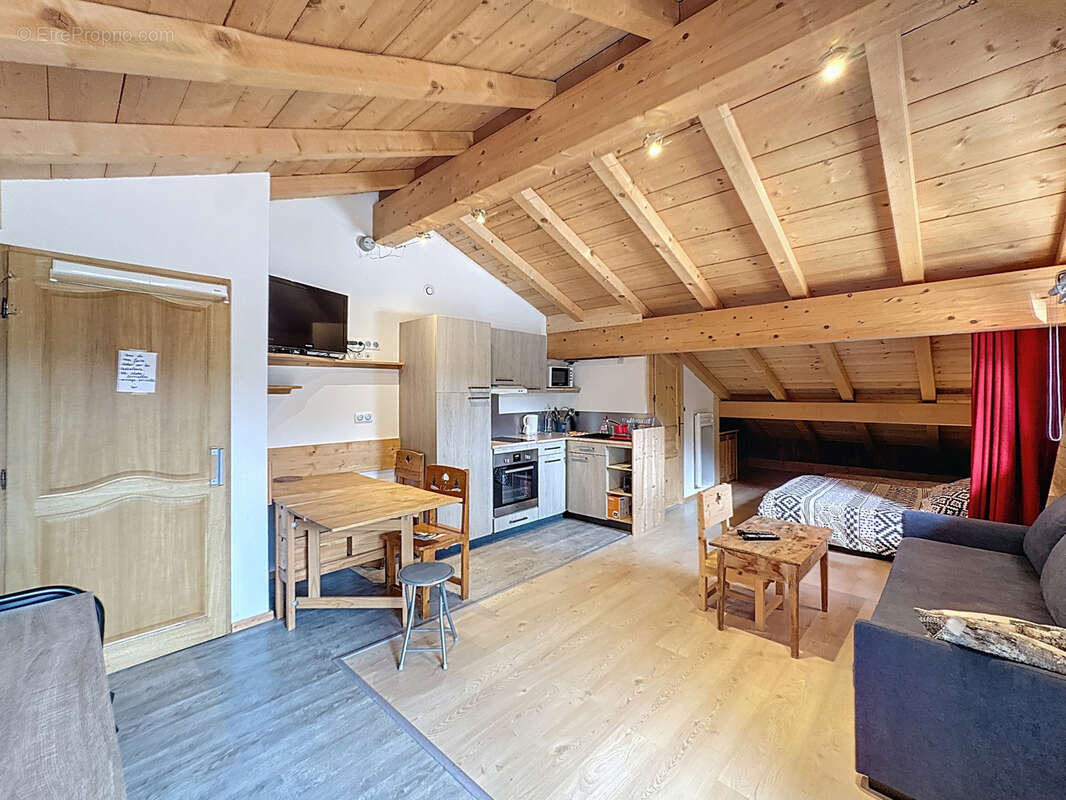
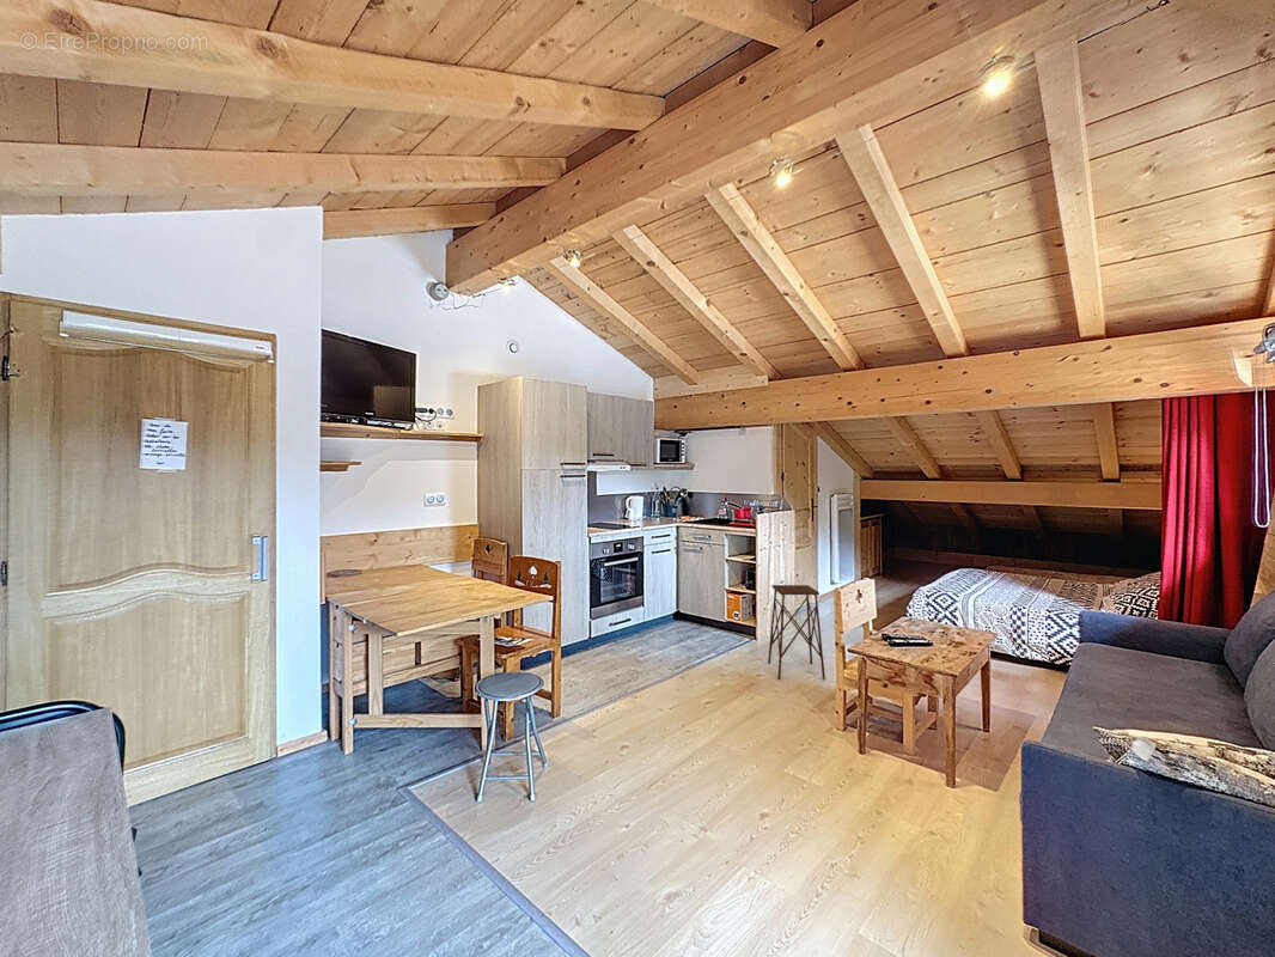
+ side table [767,584,826,681]
